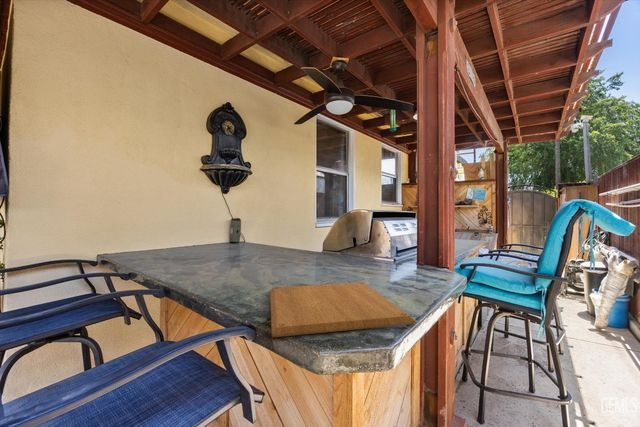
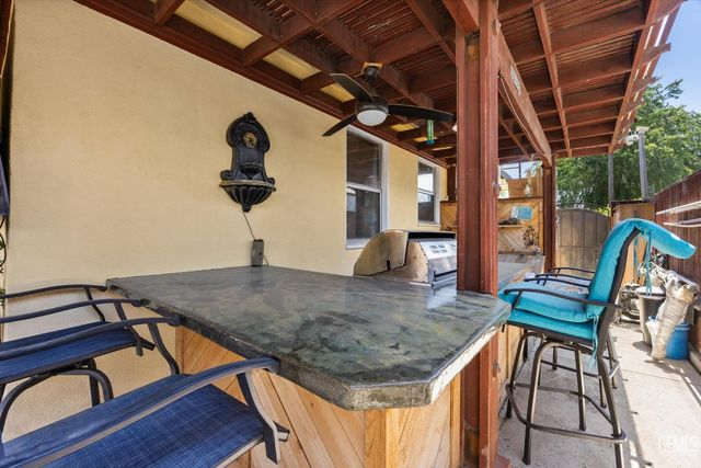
- chopping board [269,281,417,338]
